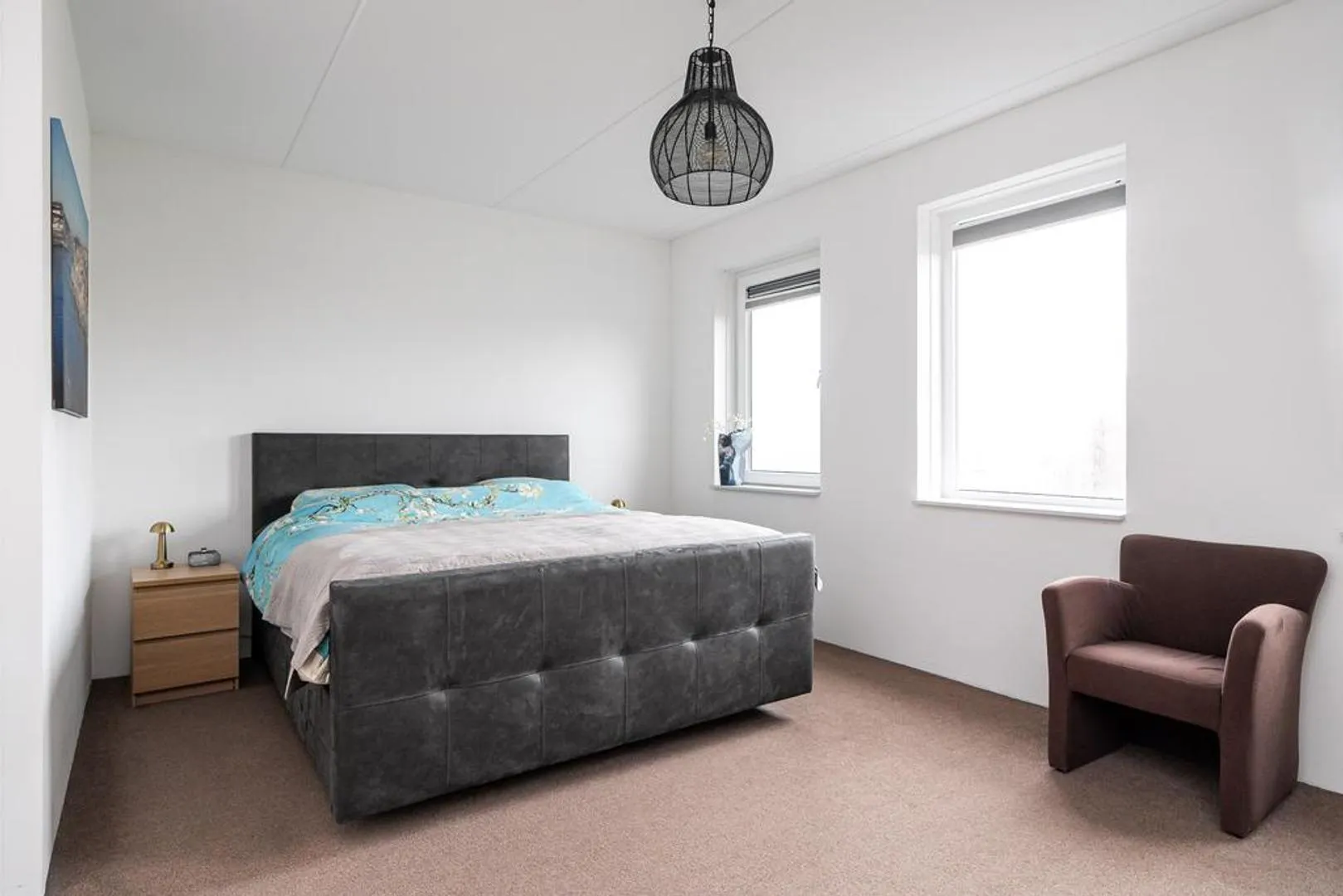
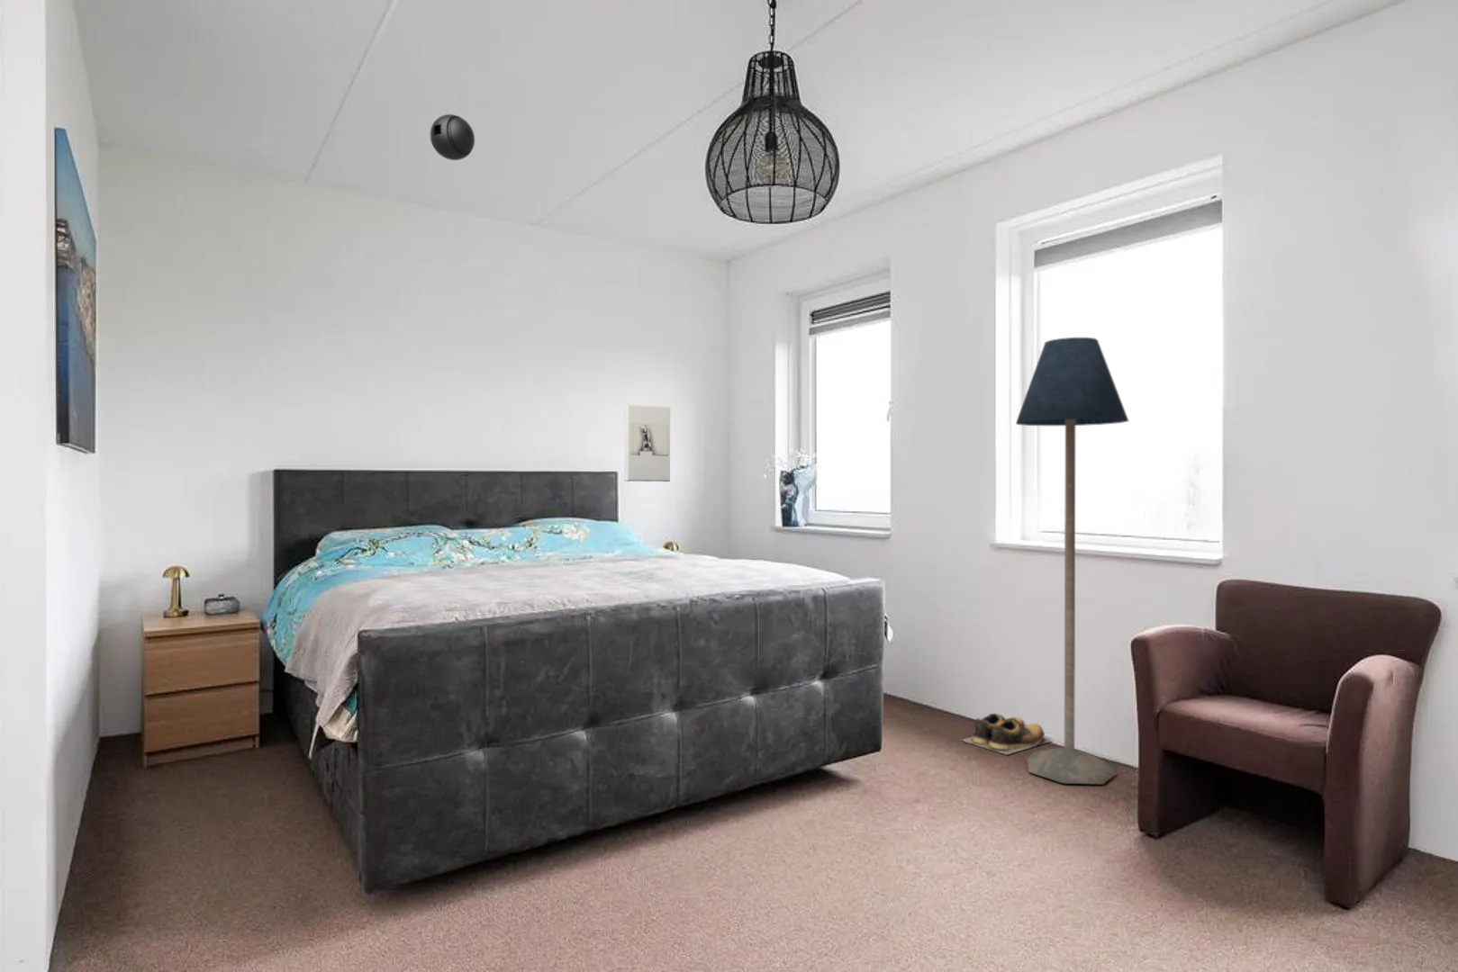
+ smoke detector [430,114,476,162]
+ floor lamp [1015,336,1129,785]
+ shoes [960,713,1052,755]
+ wall sculpture [623,404,671,483]
